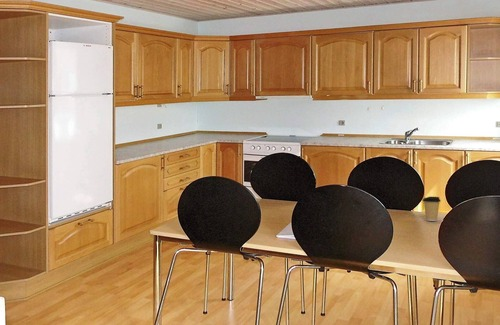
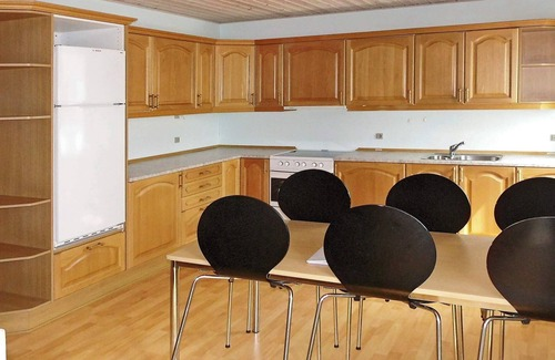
- coffee cup [422,196,441,222]
